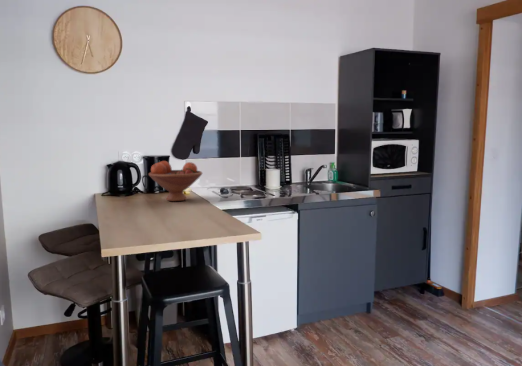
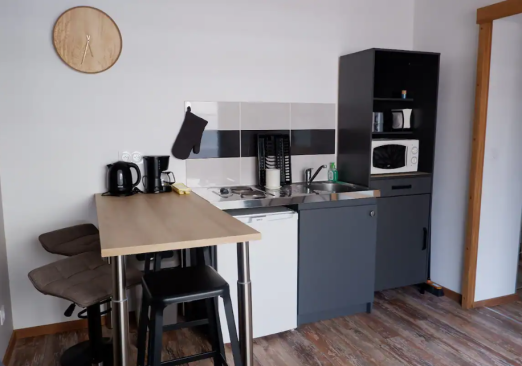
- fruit bowl [148,160,203,202]
